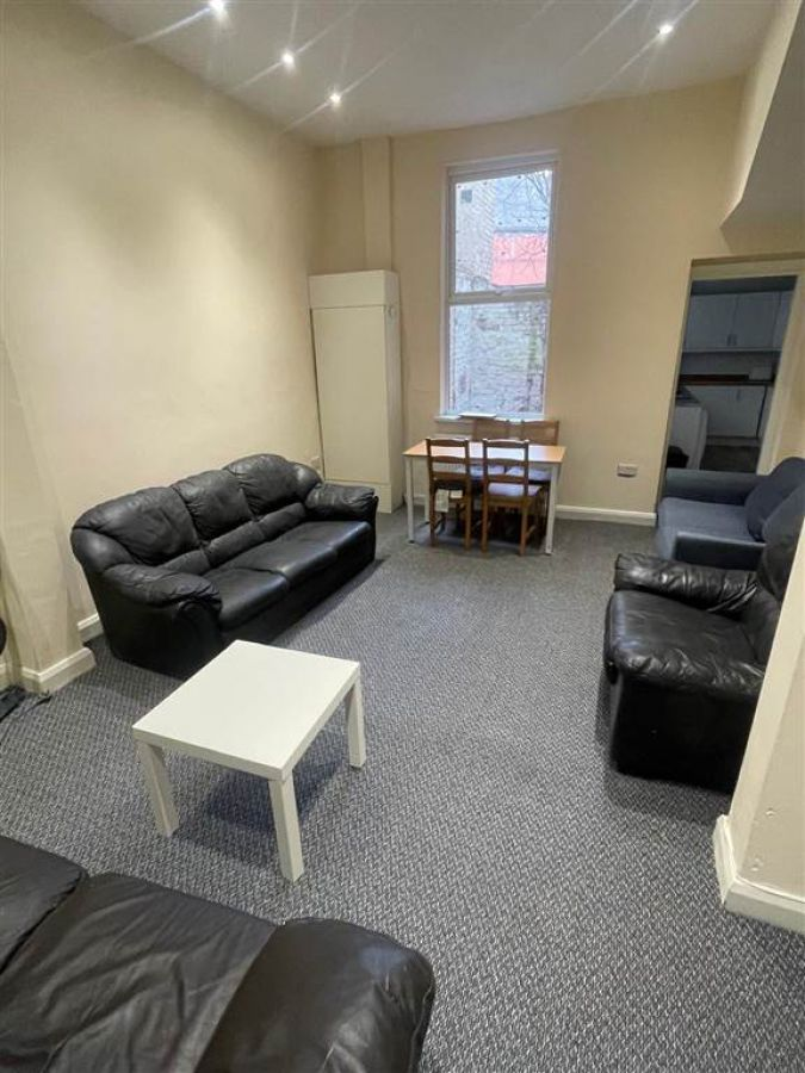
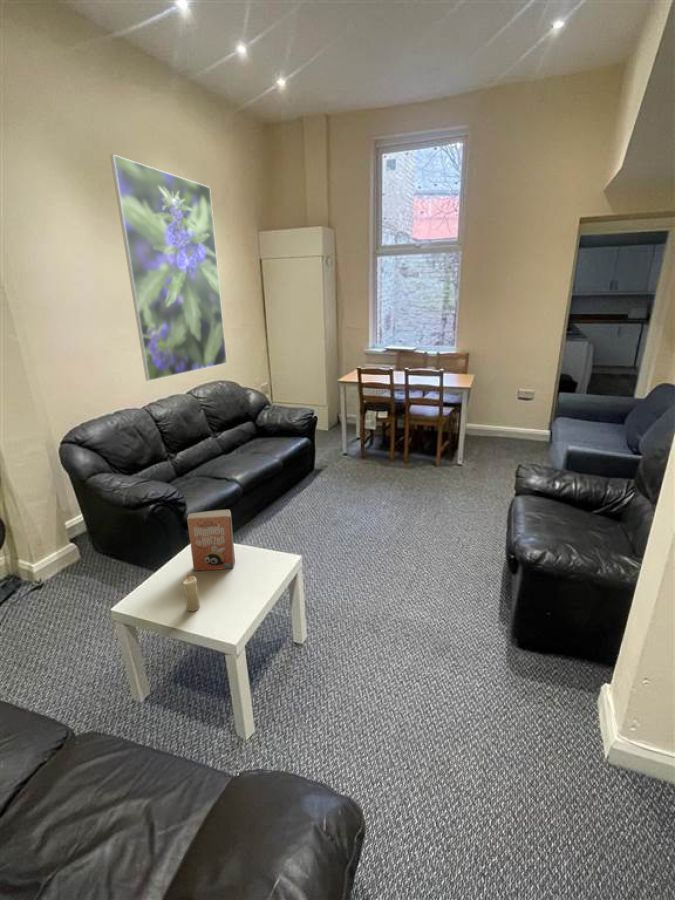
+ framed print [109,154,228,382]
+ paperback book [186,508,236,572]
+ candle [182,573,201,612]
